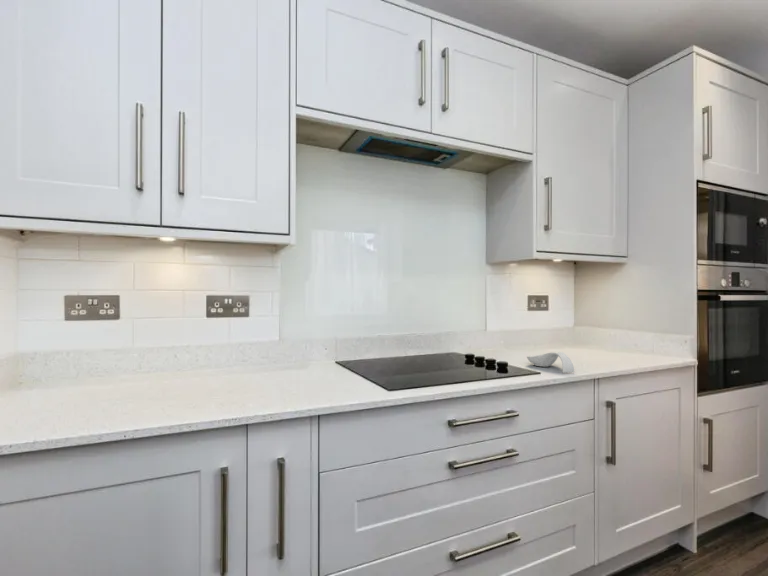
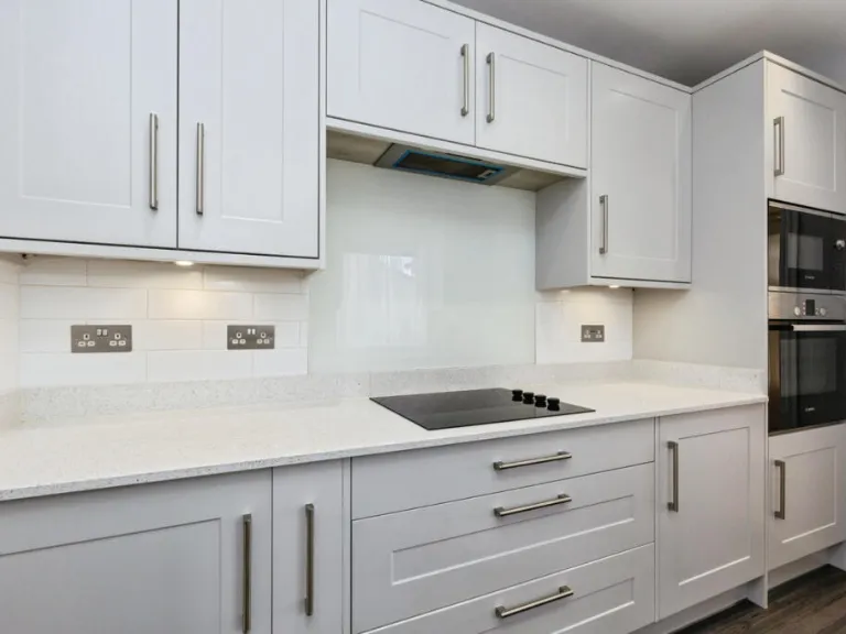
- spoon rest [526,351,575,374]
